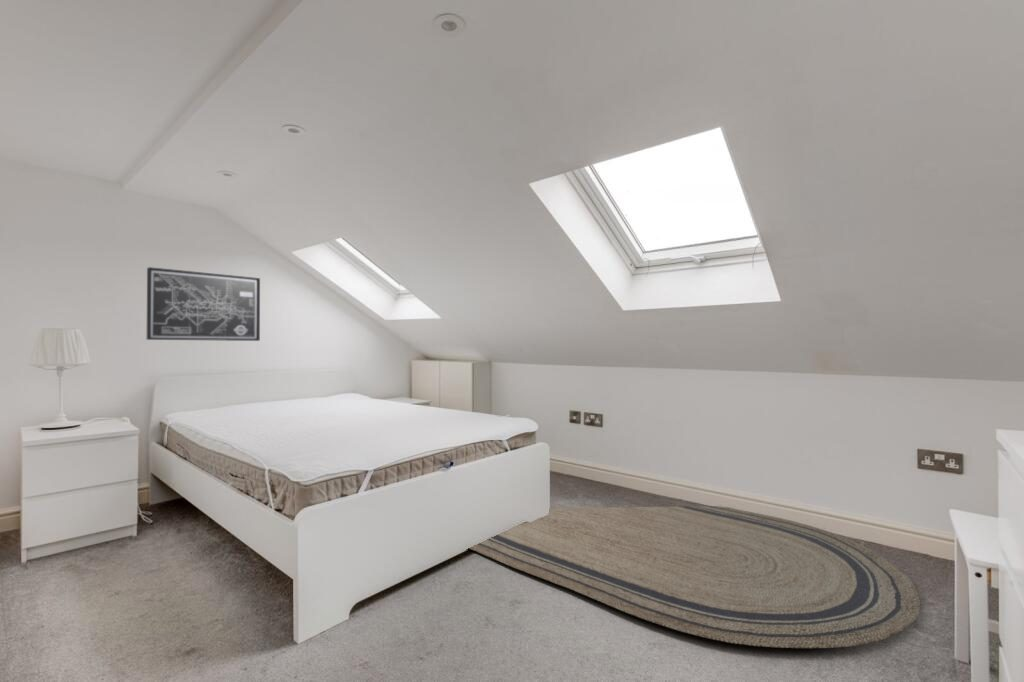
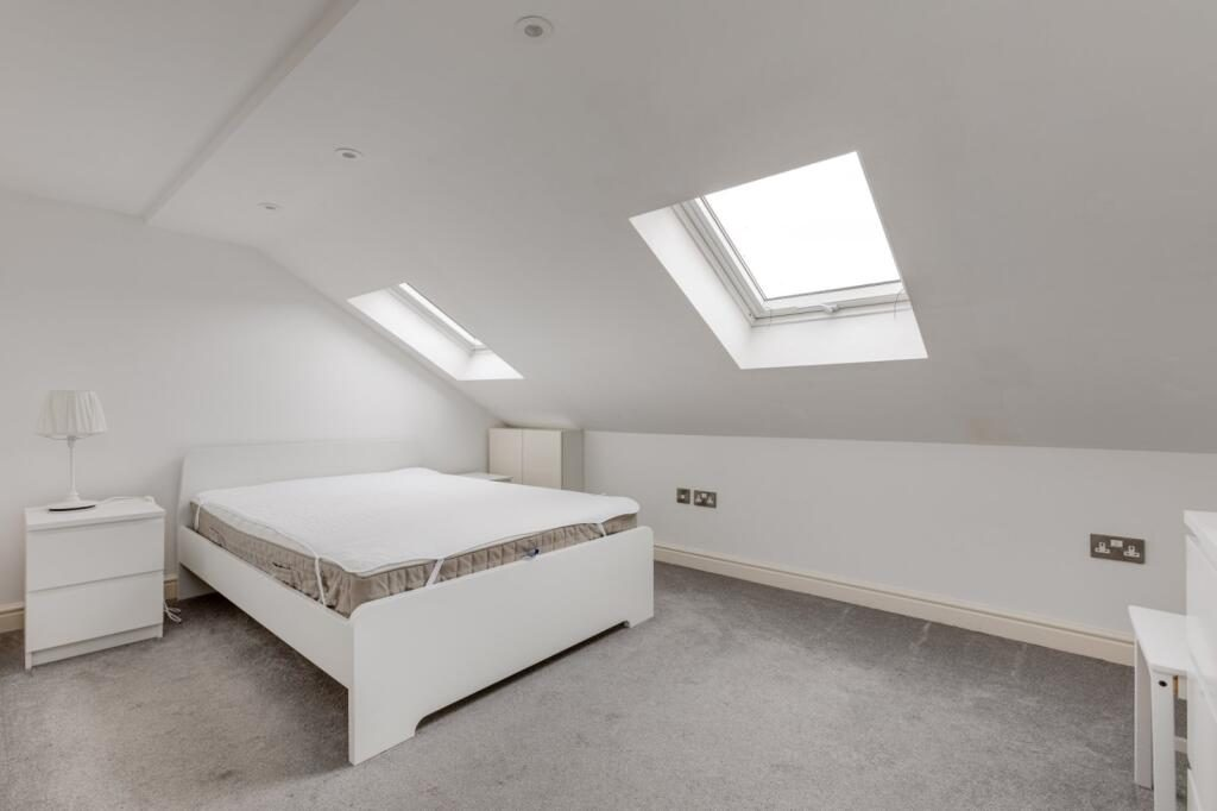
- rug [468,505,921,649]
- wall art [146,266,261,342]
